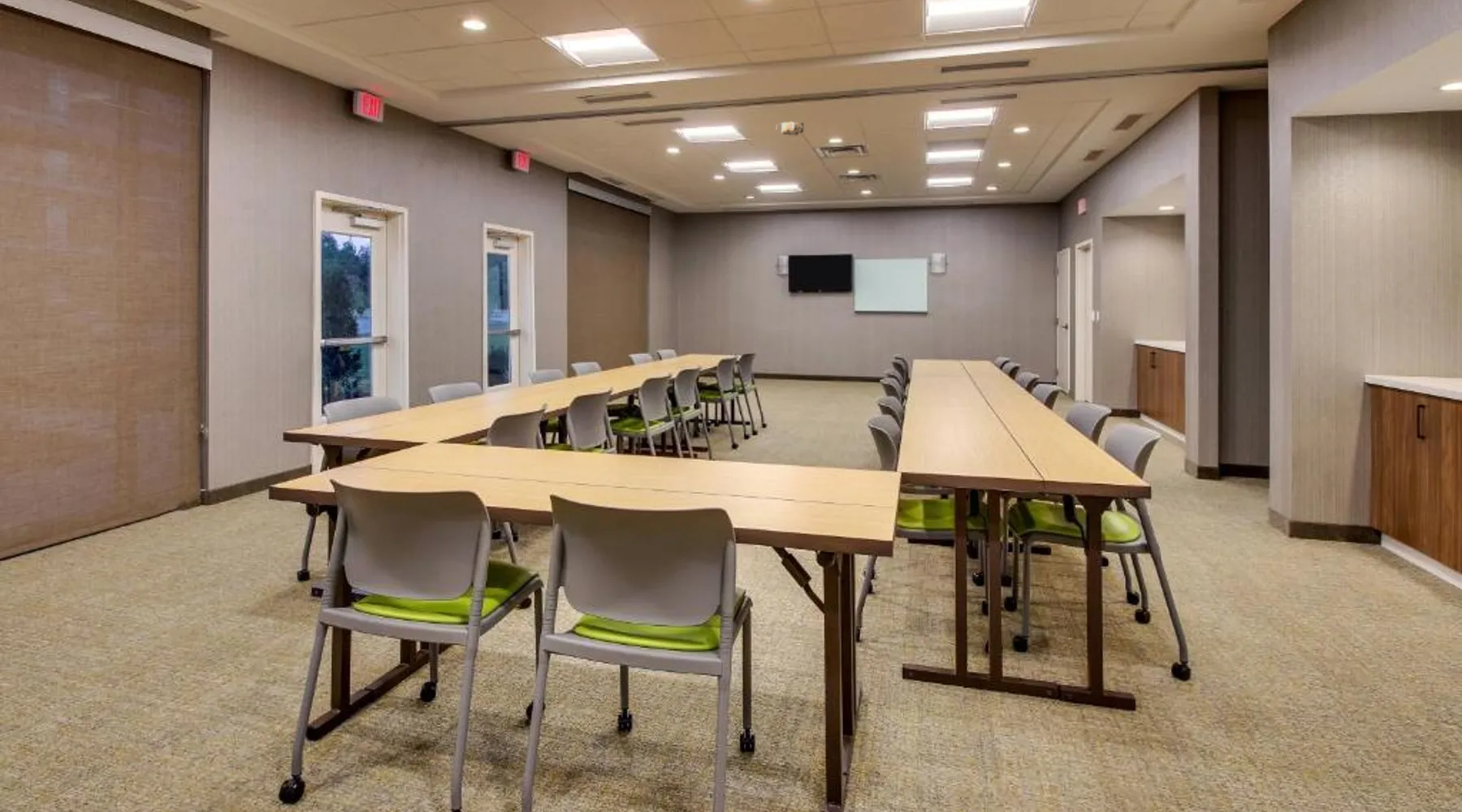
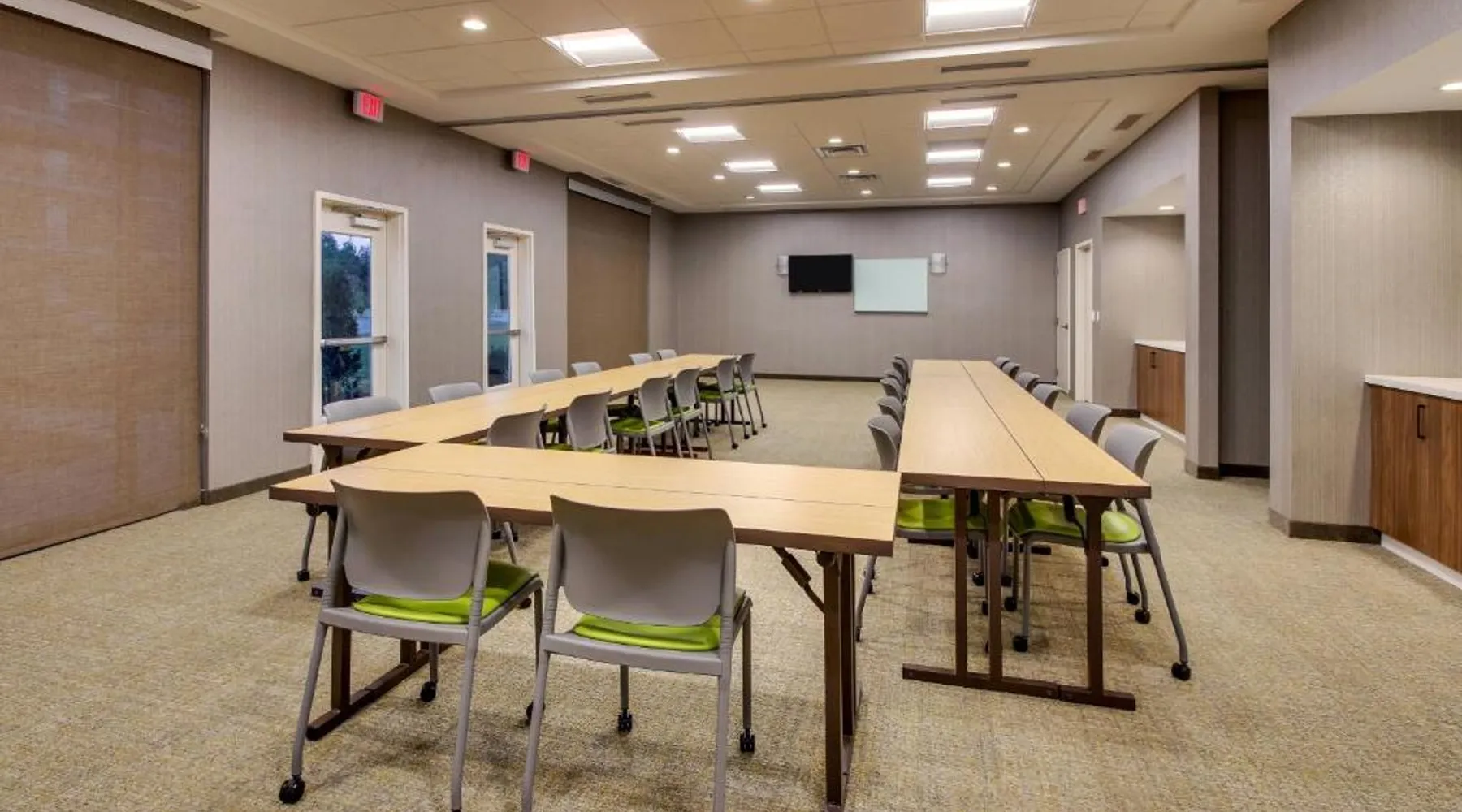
- projector [775,120,805,136]
